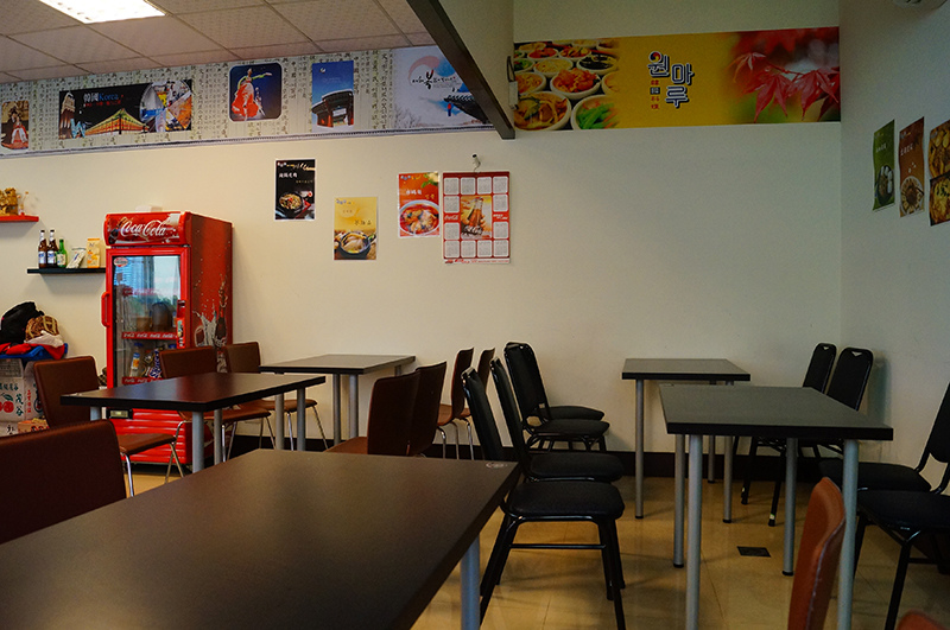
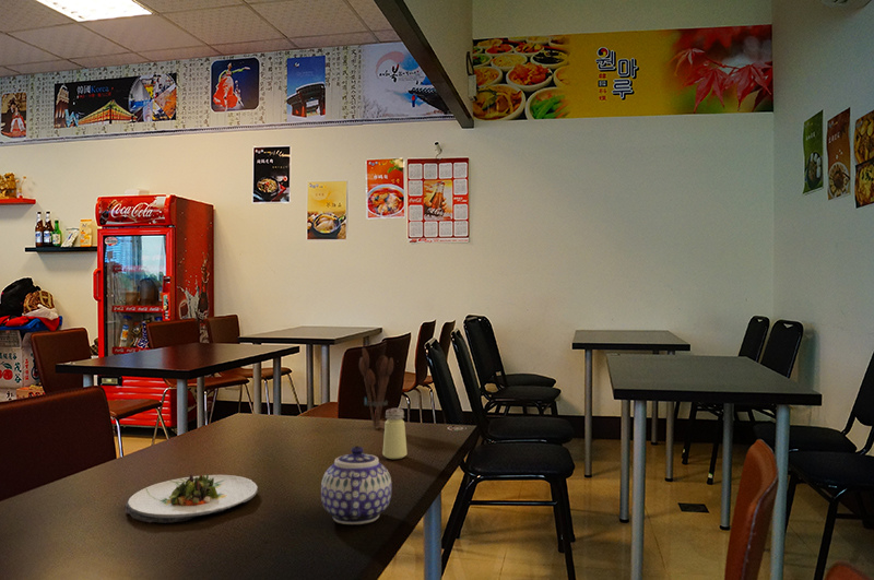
+ utensil holder [358,347,394,429]
+ salad plate [125,473,259,524]
+ saltshaker [381,407,409,460]
+ teapot [320,446,392,525]
